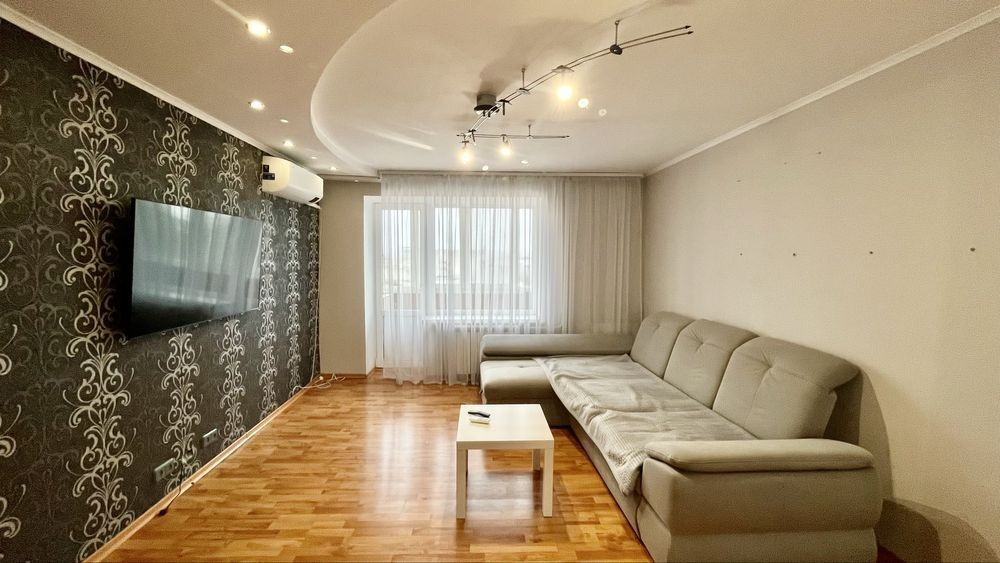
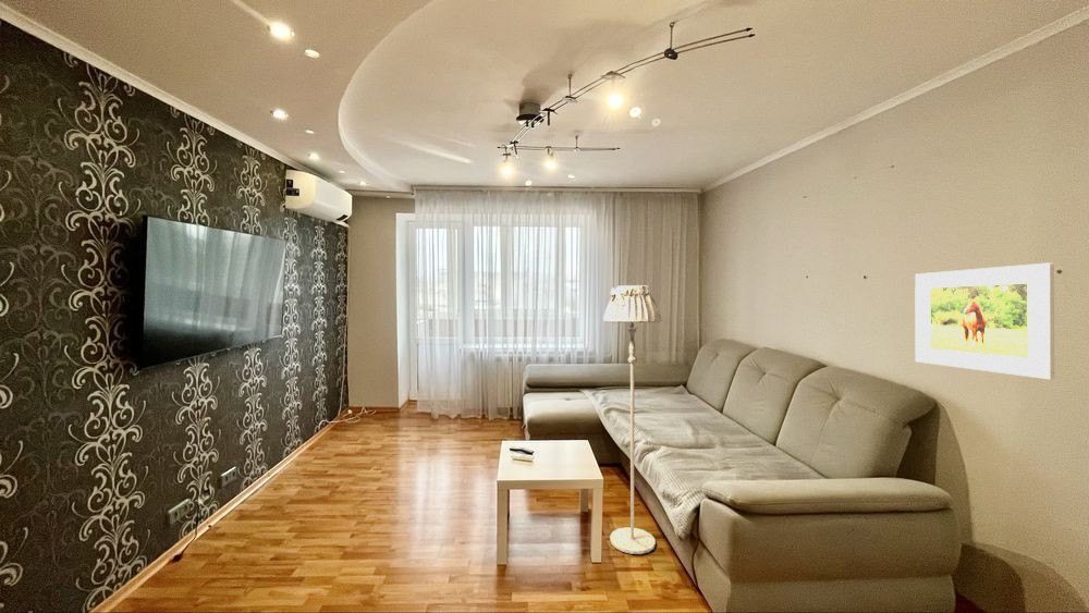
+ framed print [914,261,1055,380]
+ floor lamp [602,284,663,555]
